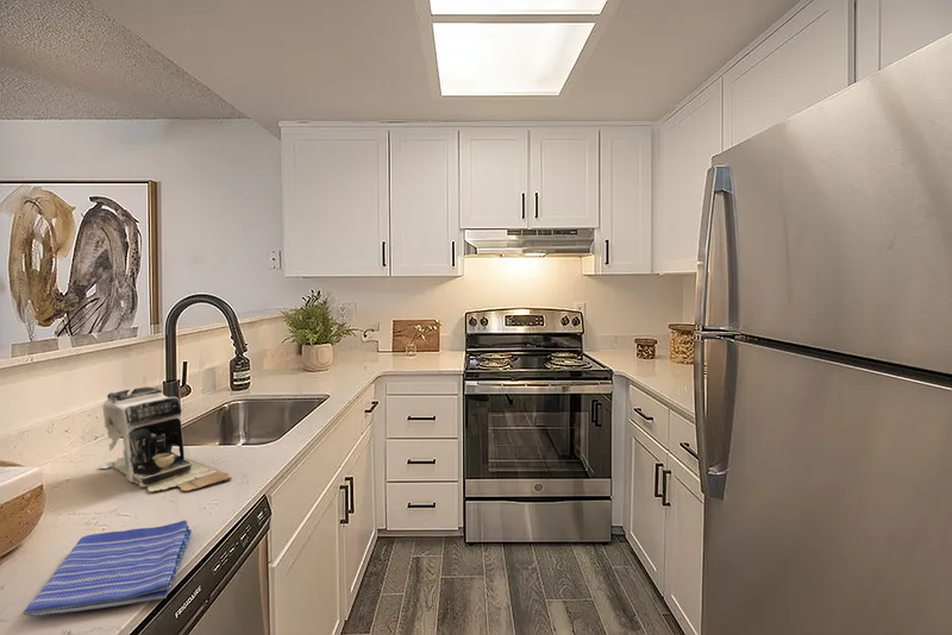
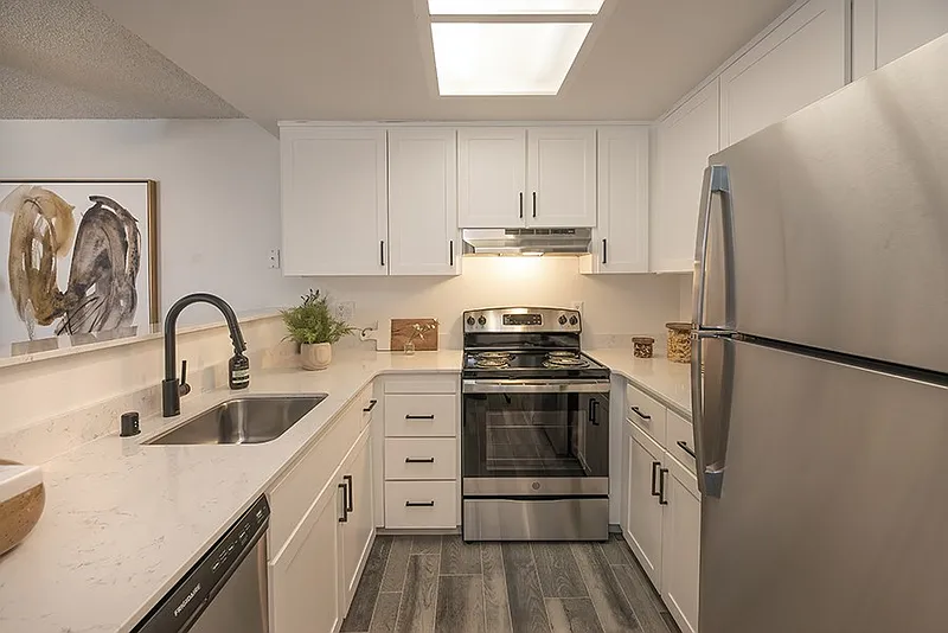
- dish towel [21,520,193,617]
- coffee maker [98,385,233,492]
